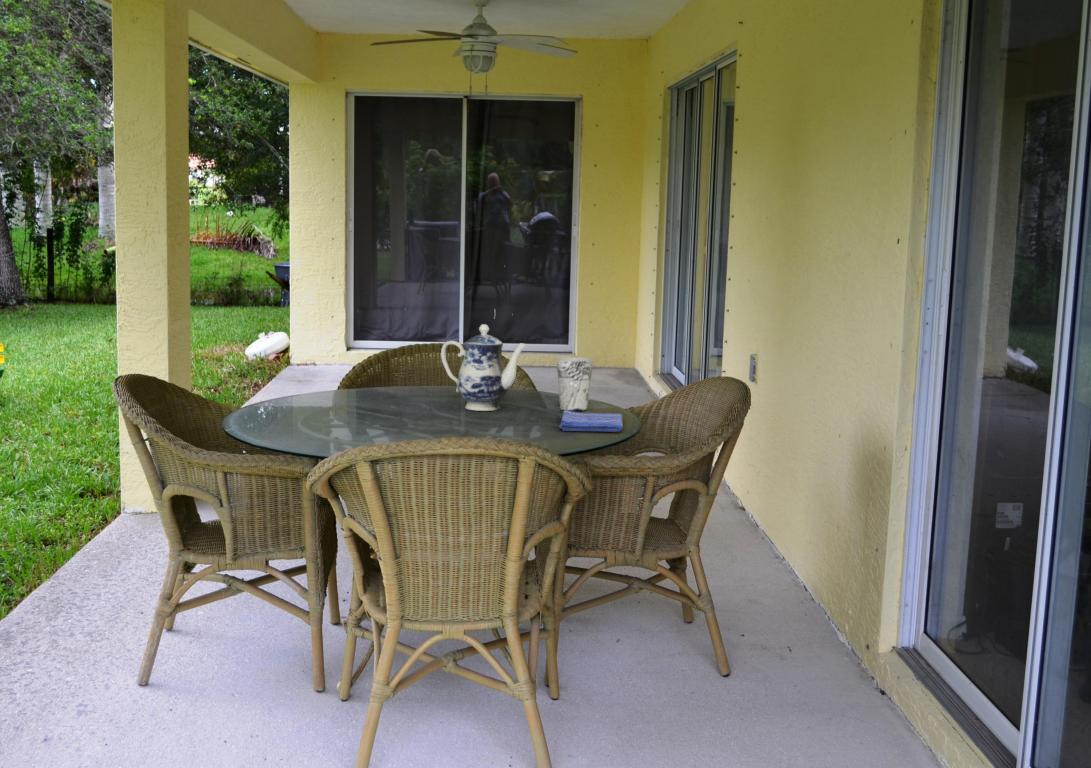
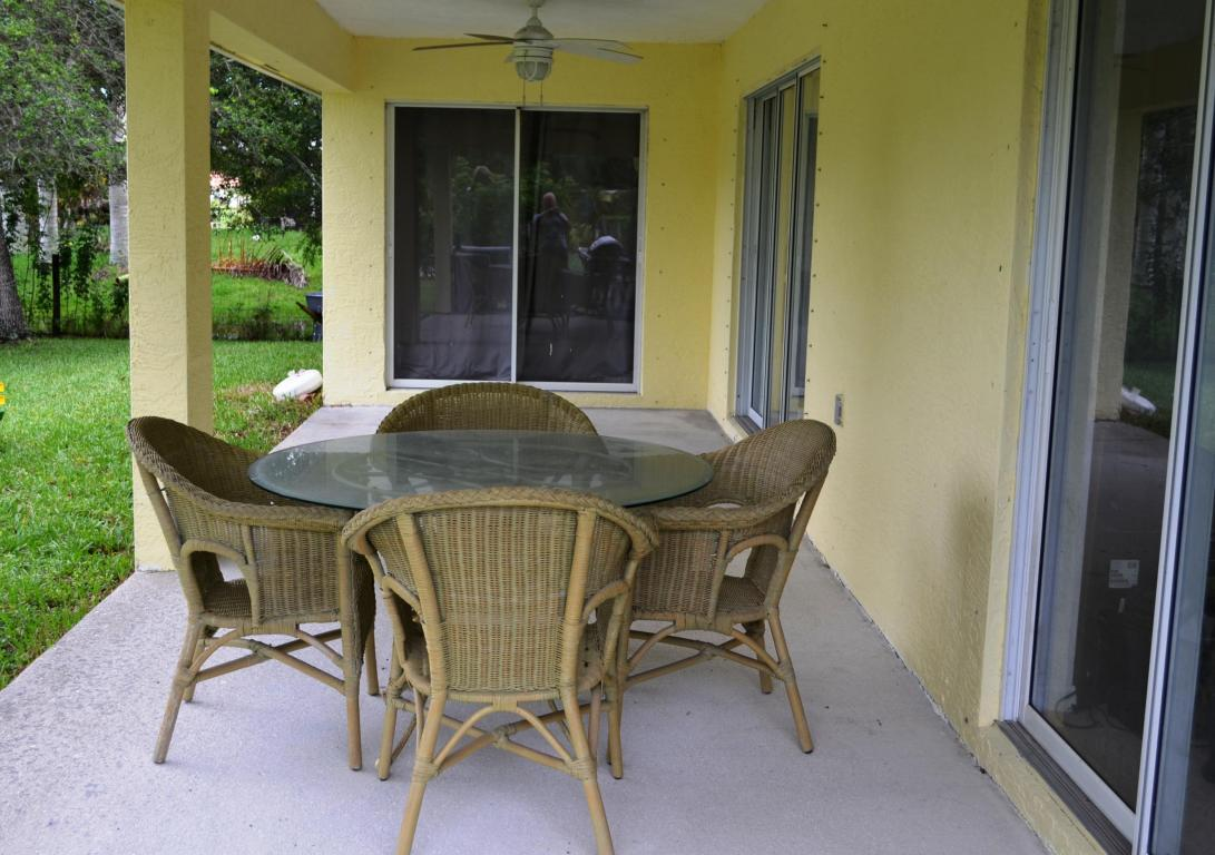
- dish towel [558,410,624,433]
- teapot [440,323,528,412]
- cup [556,356,594,412]
